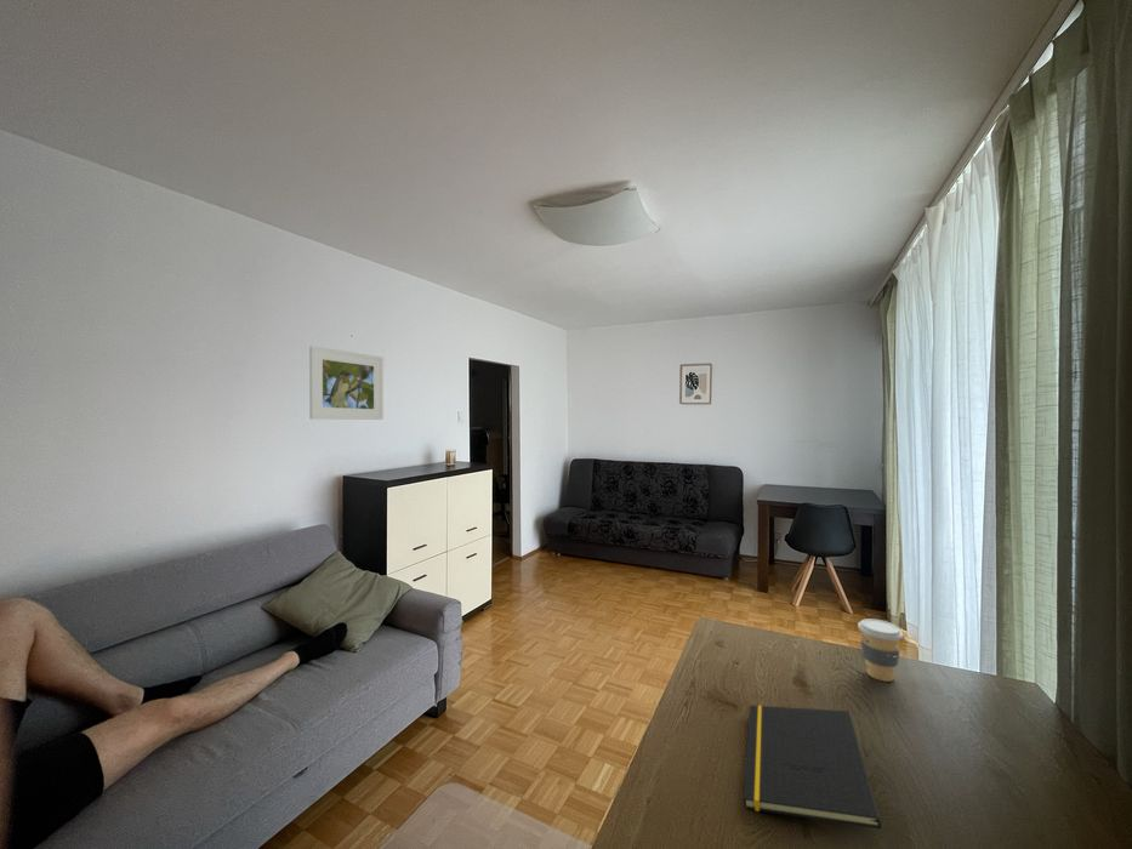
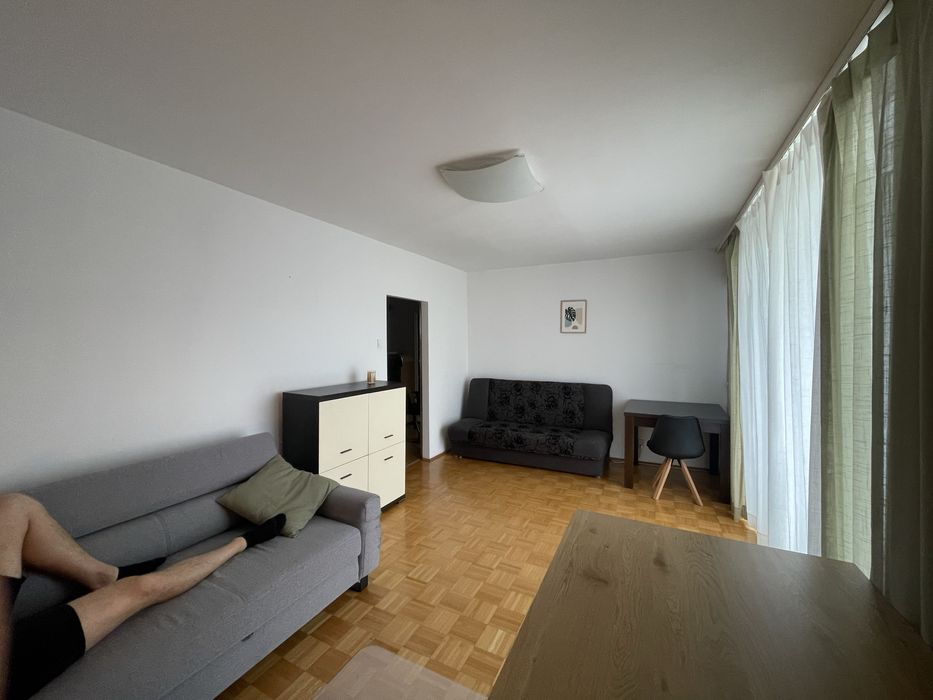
- coffee cup [857,617,904,683]
- notepad [743,705,882,830]
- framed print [308,344,385,421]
